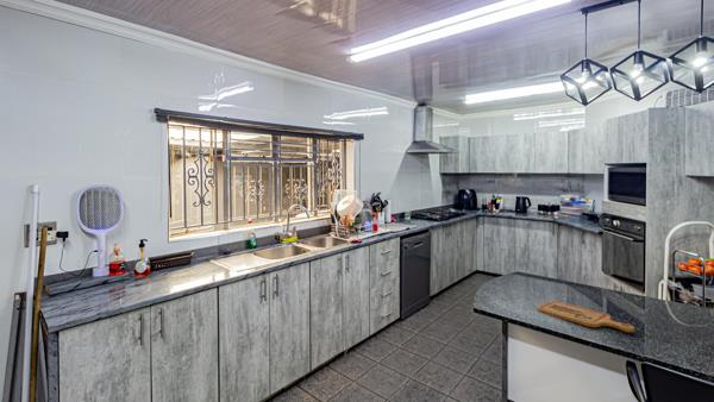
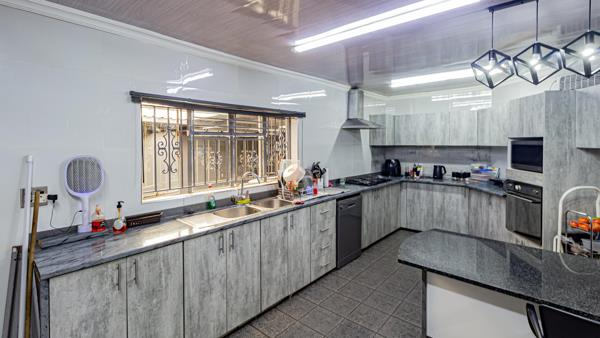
- cutting board [536,300,635,333]
